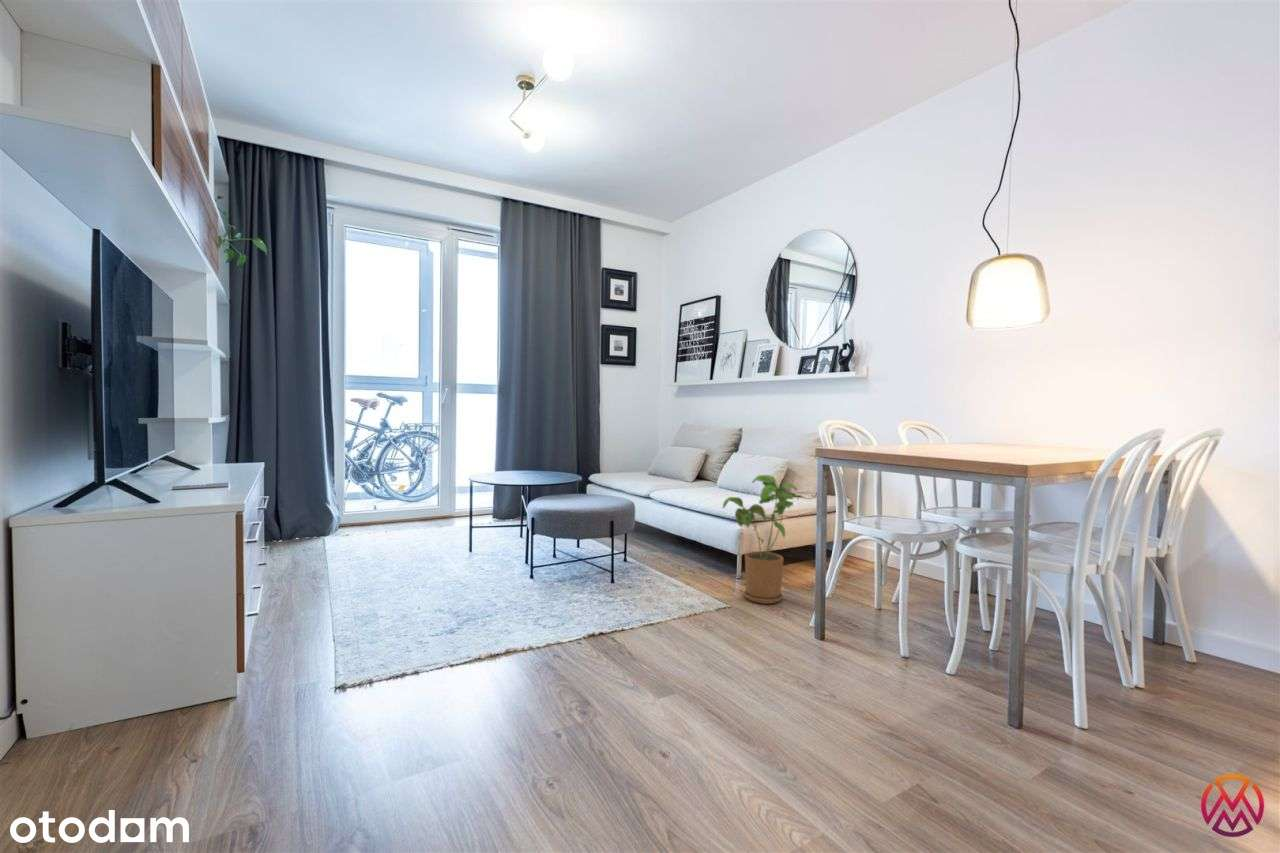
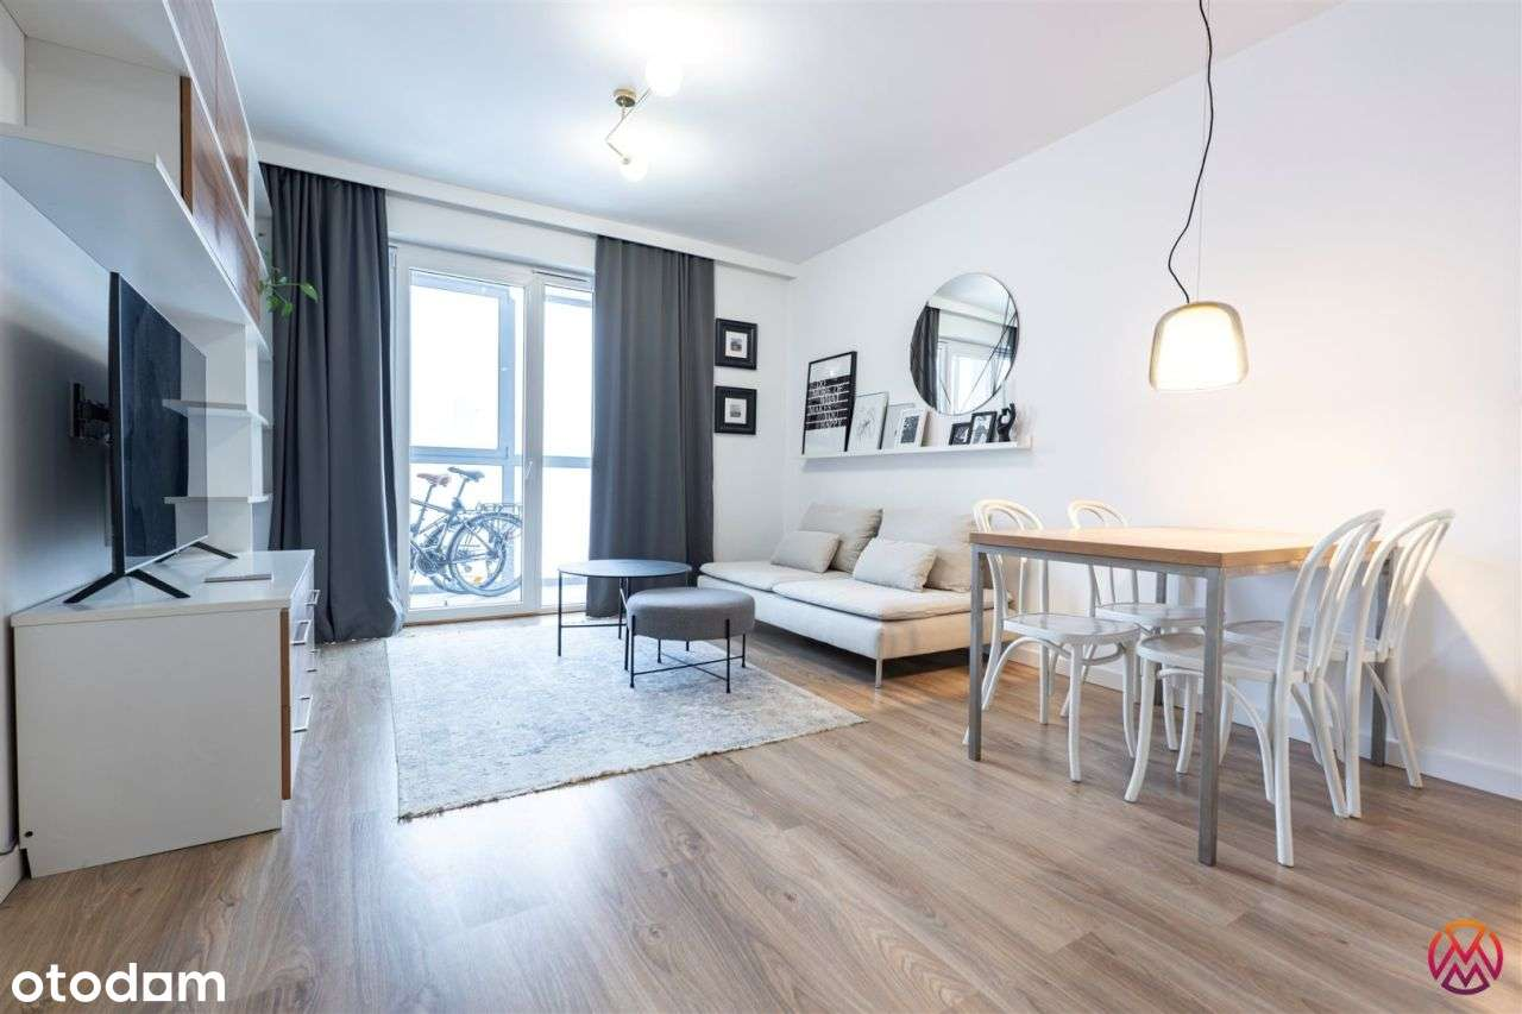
- house plant [722,474,799,605]
